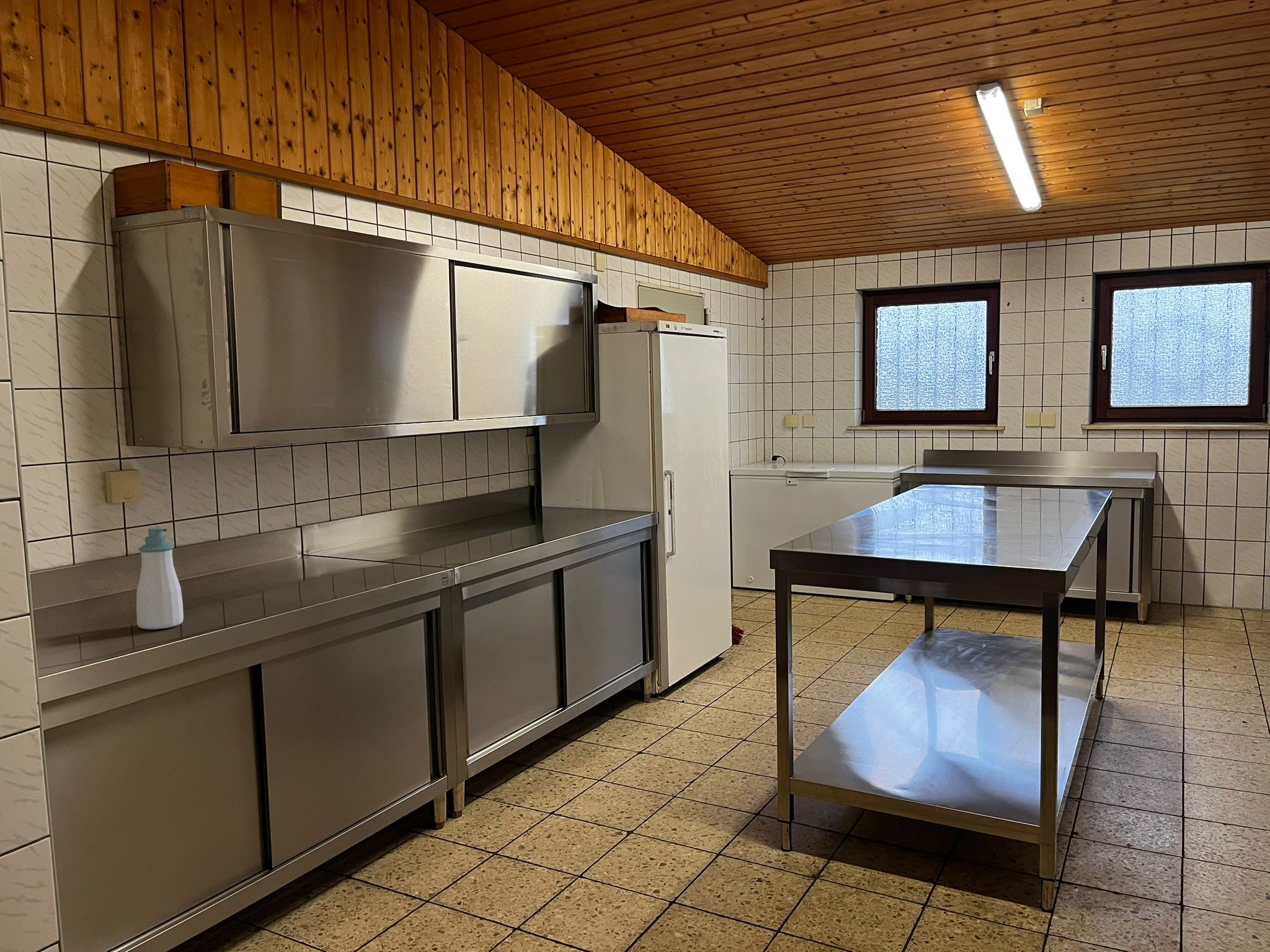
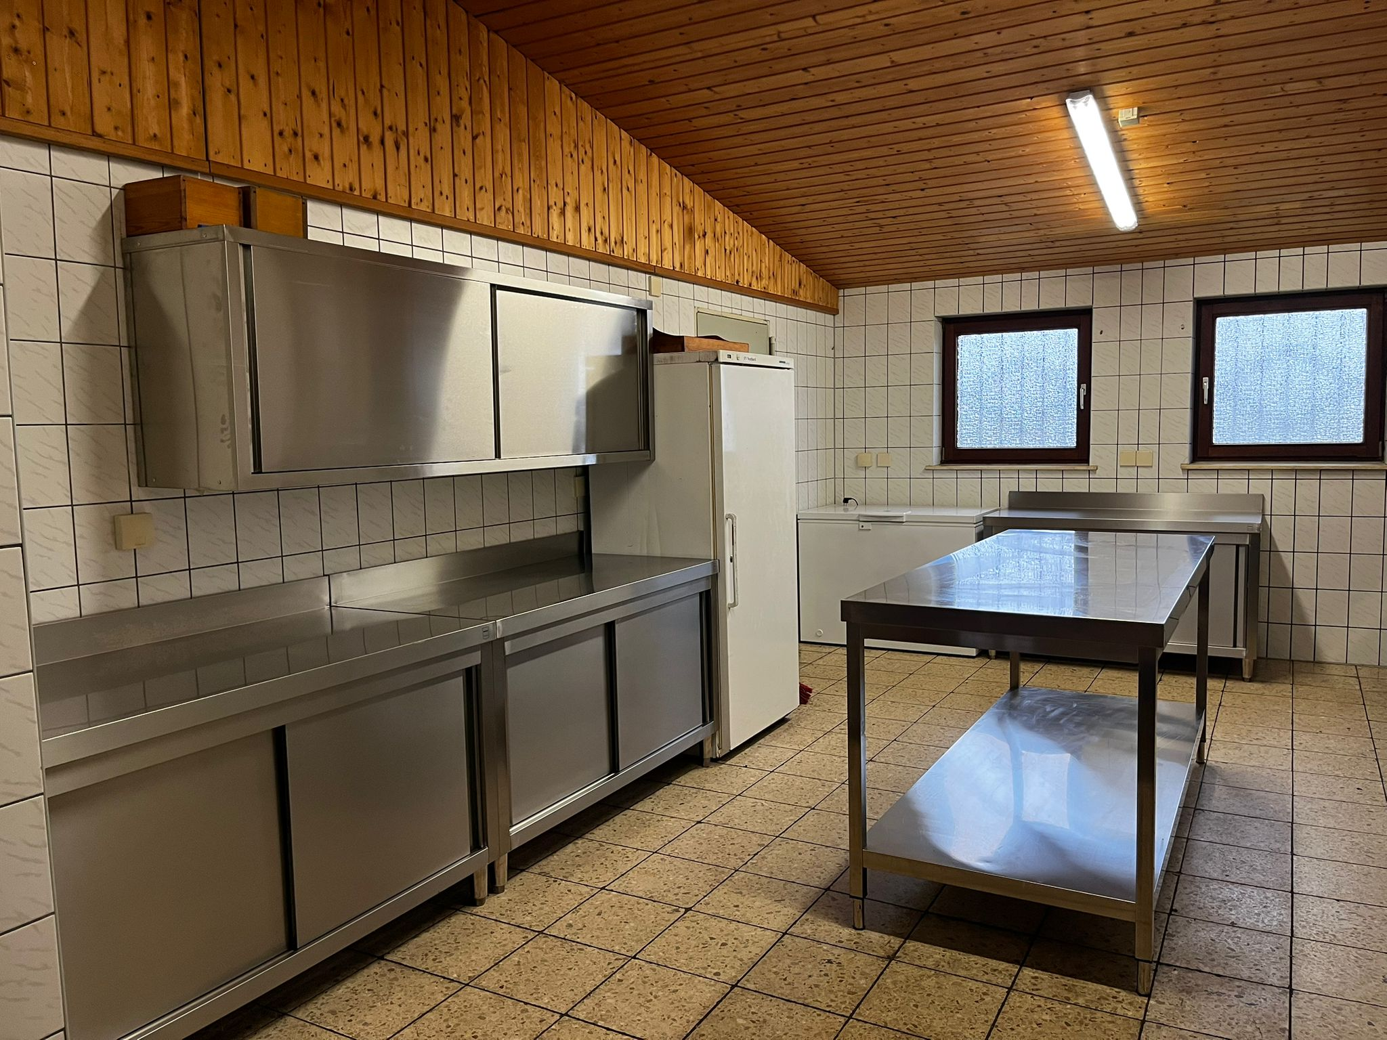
- soap bottle [136,527,184,630]
